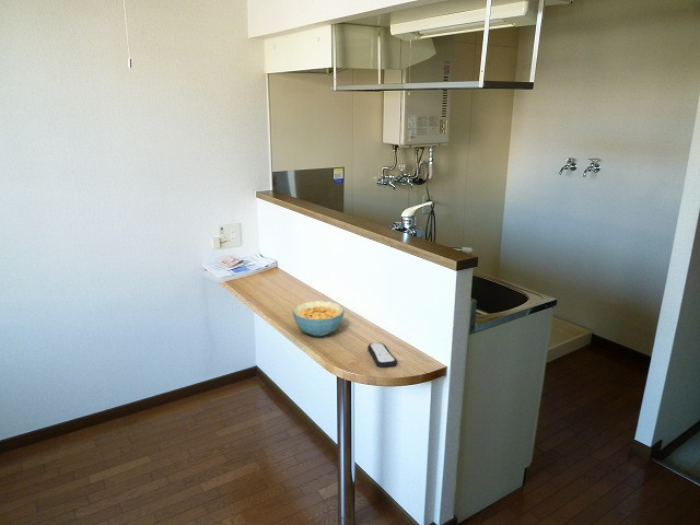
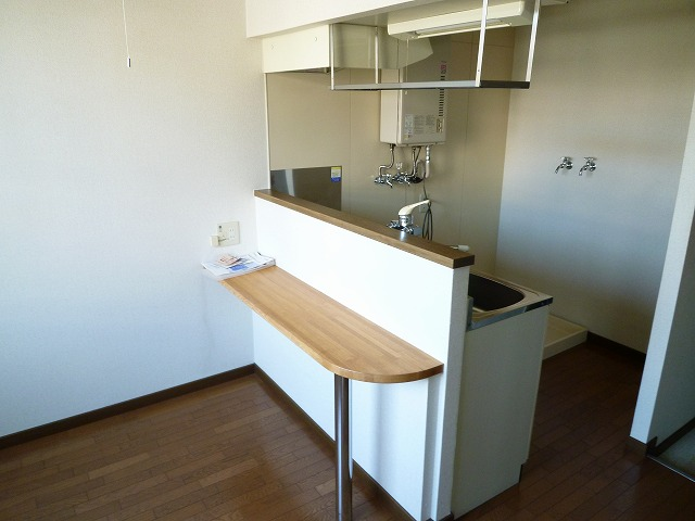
- remote control [366,341,398,369]
- cereal bowl [292,300,346,337]
